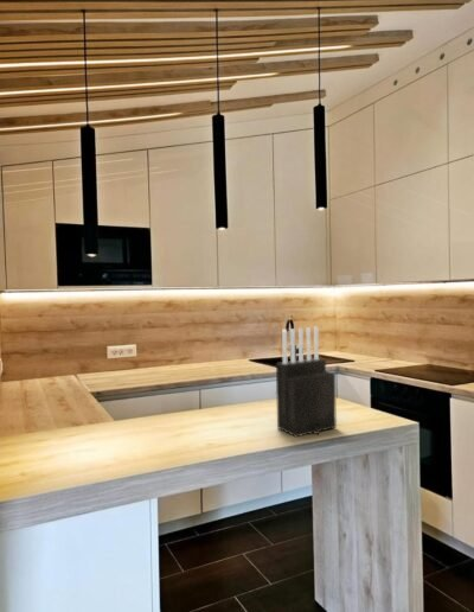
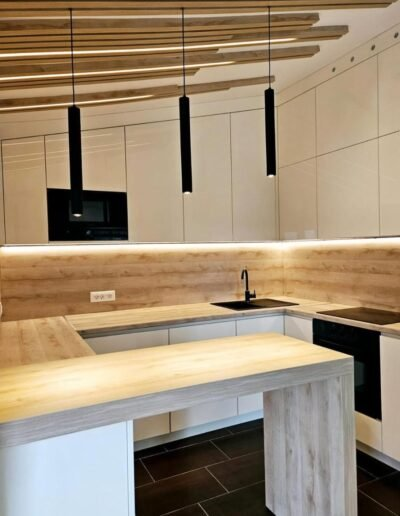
- knife block [275,325,338,439]
